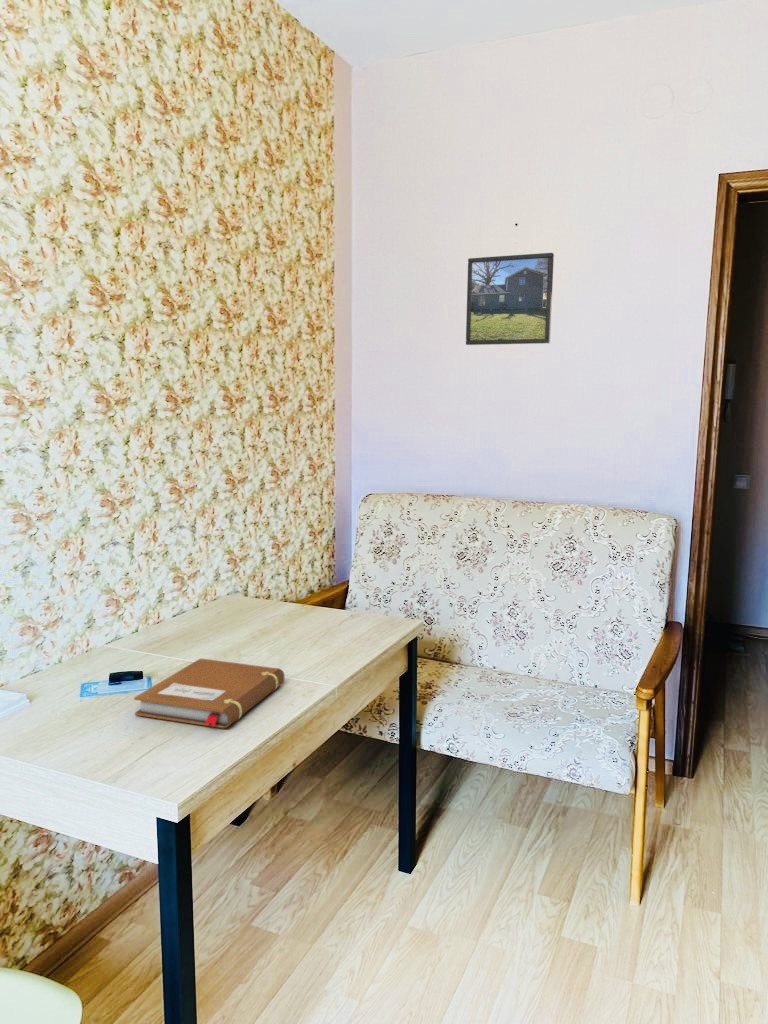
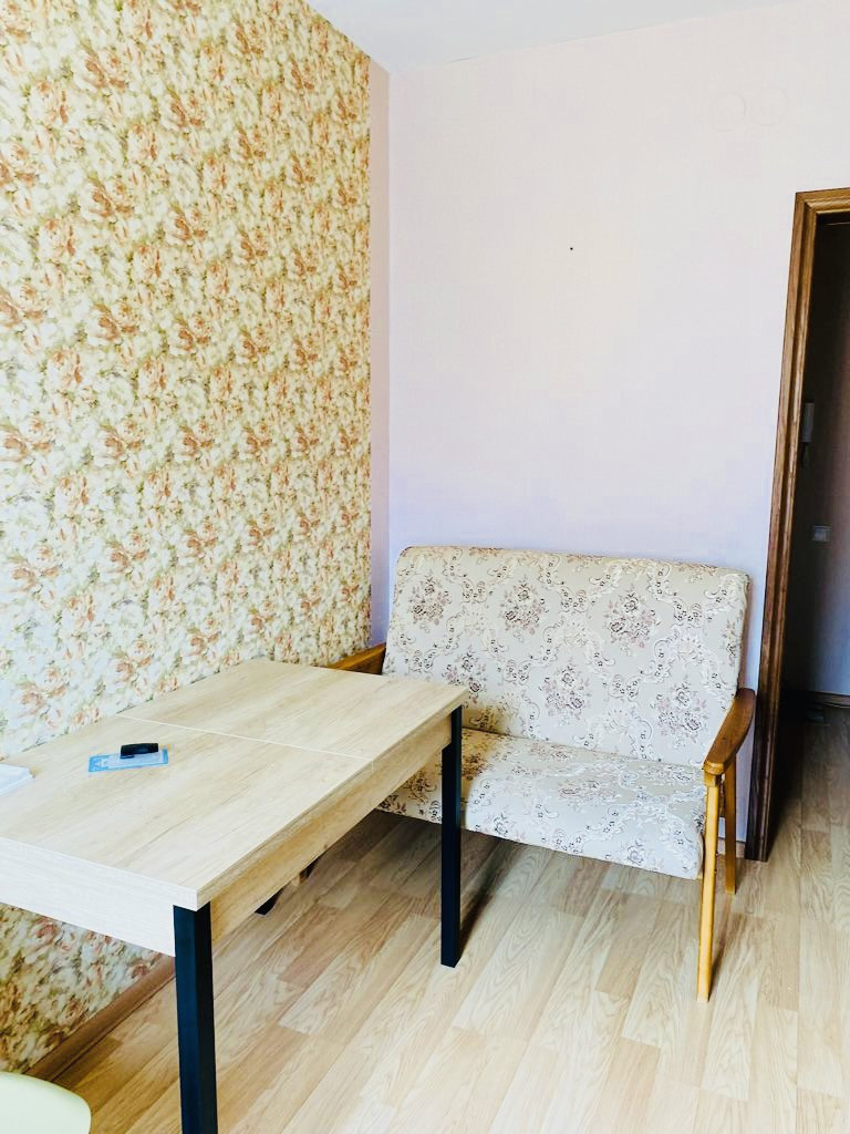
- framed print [465,252,555,346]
- notebook [133,657,285,729]
